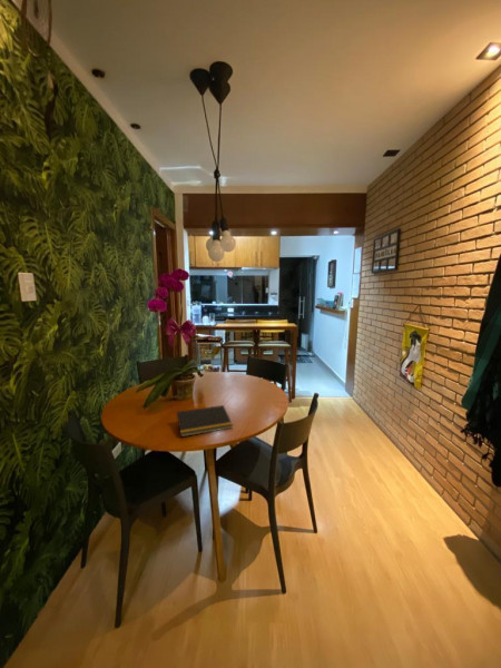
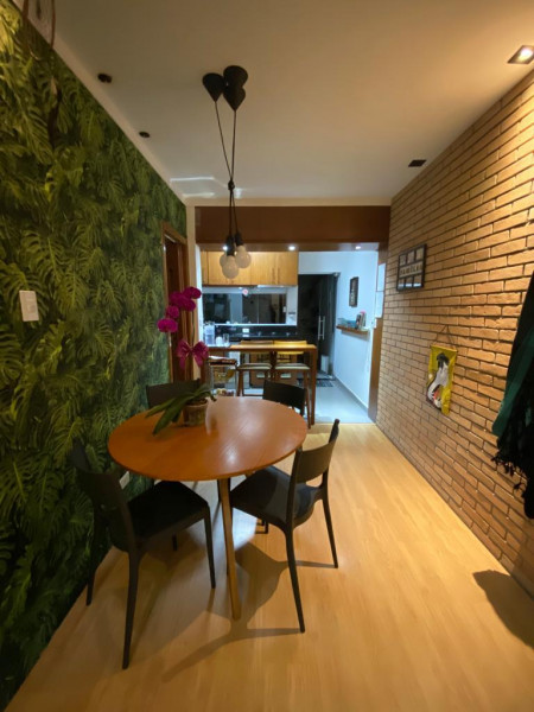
- notepad [175,404,234,438]
